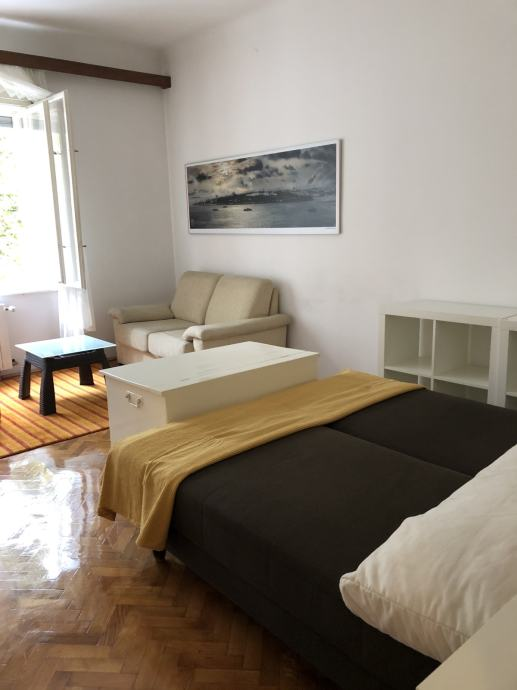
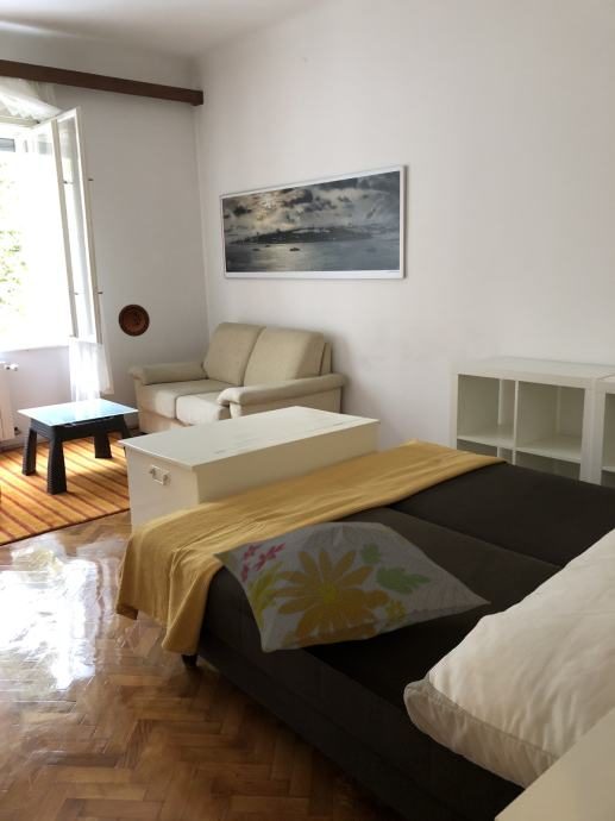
+ decorative pillow [212,521,491,653]
+ decorative plate [117,303,151,338]
